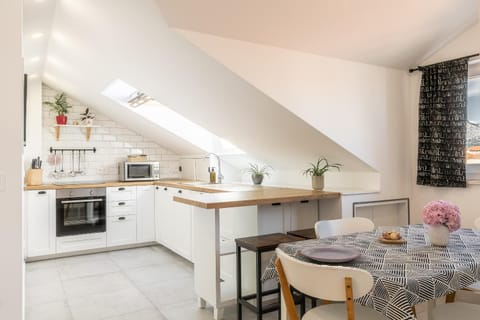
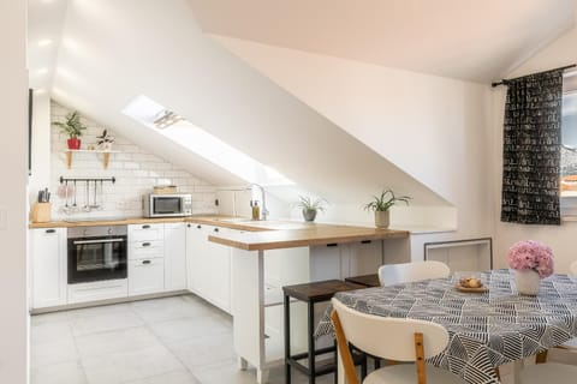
- plate [299,245,362,263]
